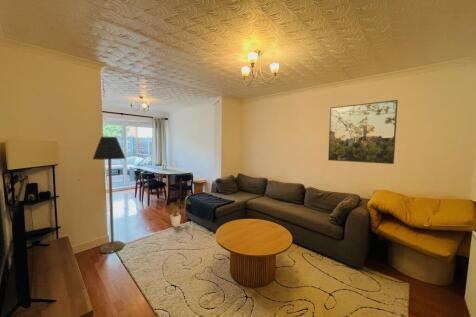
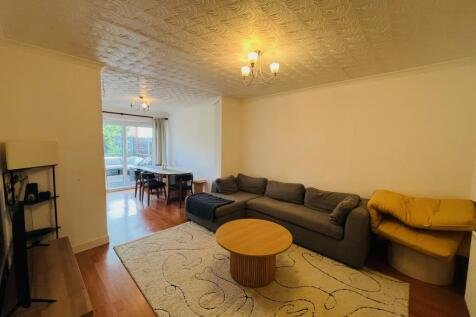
- house plant [164,198,191,228]
- floor lamp [92,136,126,254]
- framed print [327,99,399,165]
